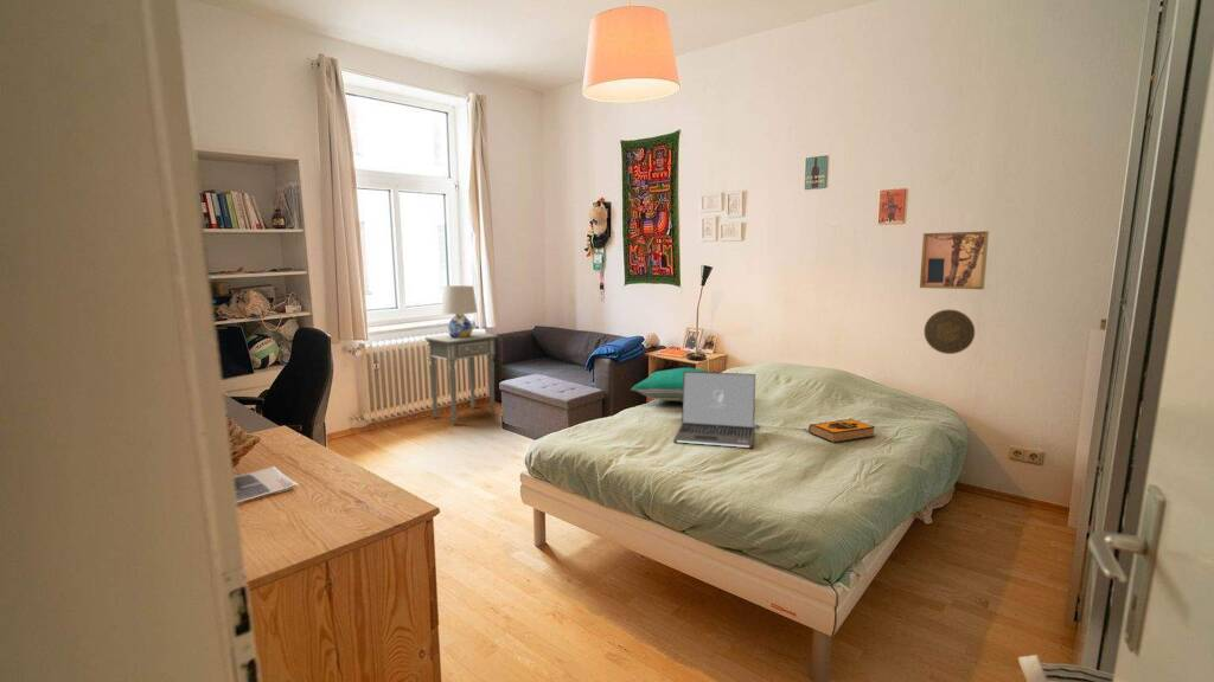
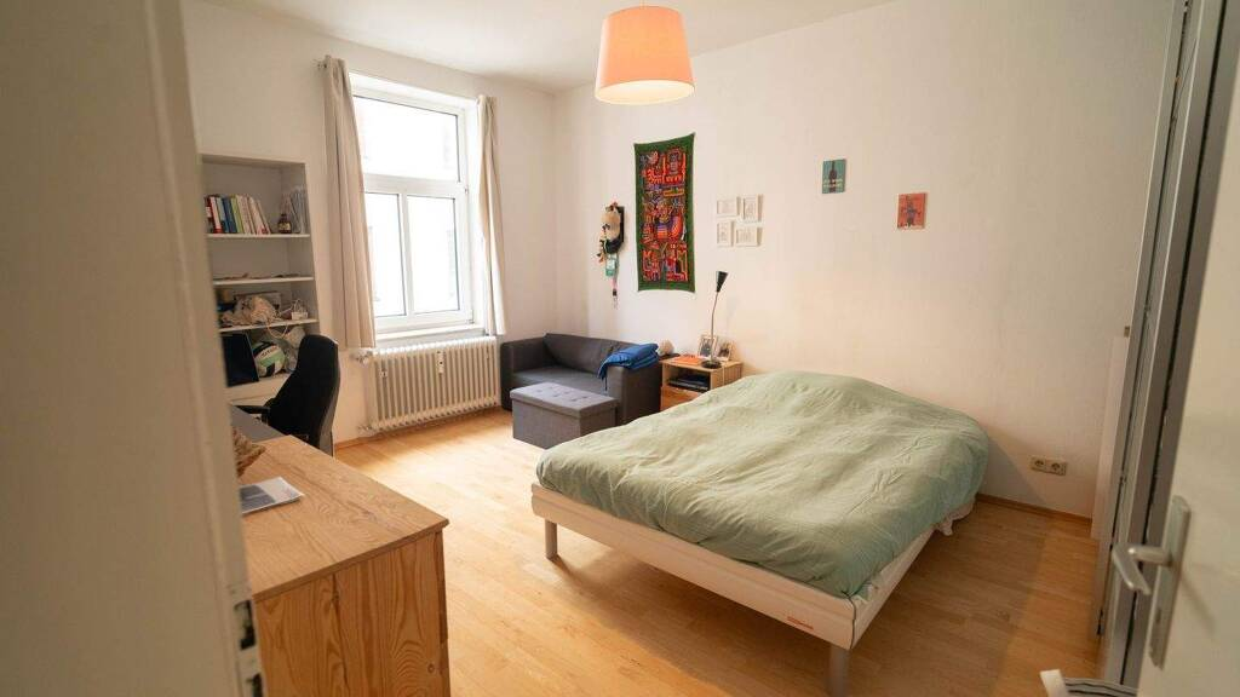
- decorative plate [924,309,976,355]
- wall art [919,230,990,290]
- pillow [630,367,709,404]
- side table [423,330,499,425]
- laptop [672,371,756,450]
- hardback book [807,418,876,444]
- table lamp [440,284,479,339]
